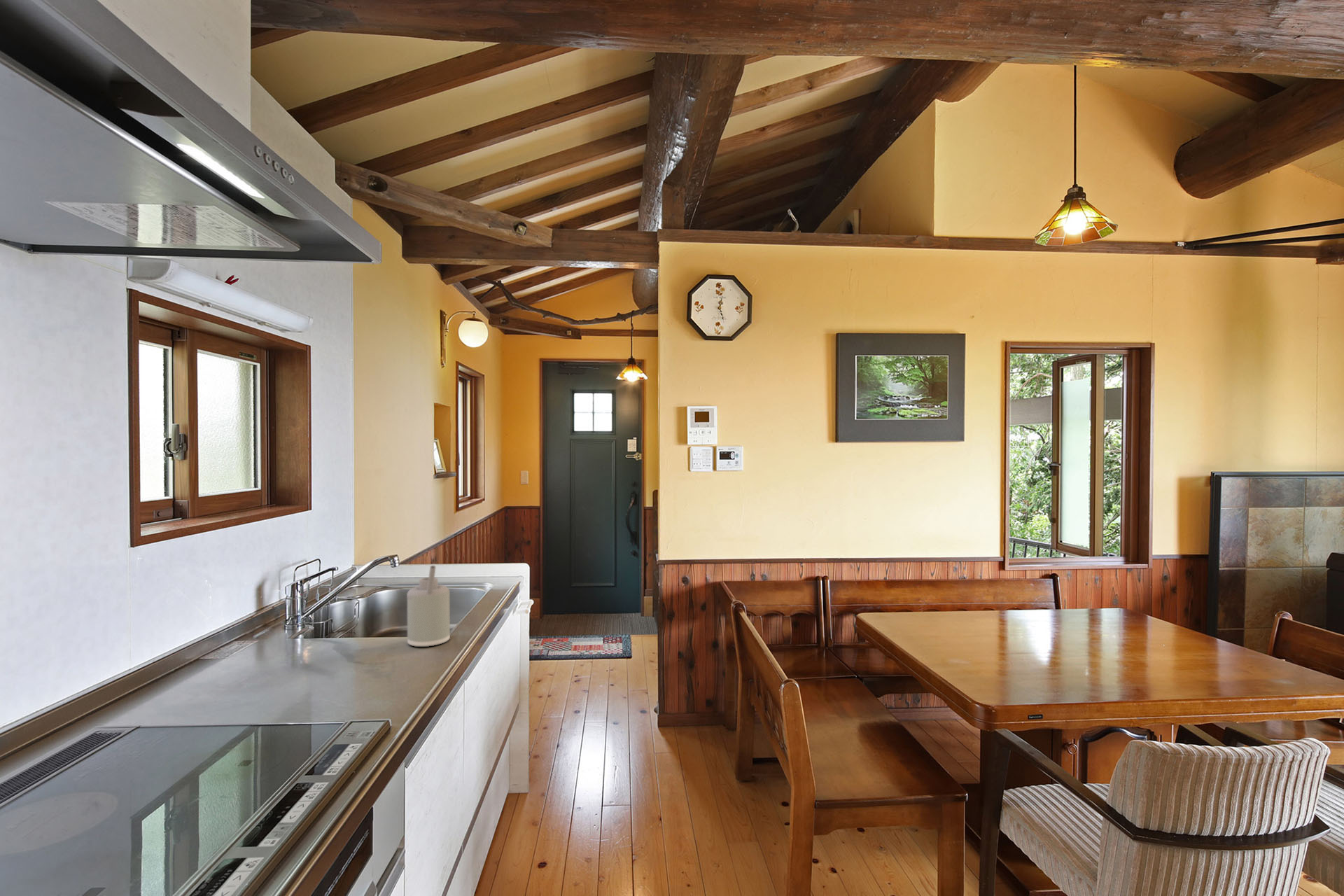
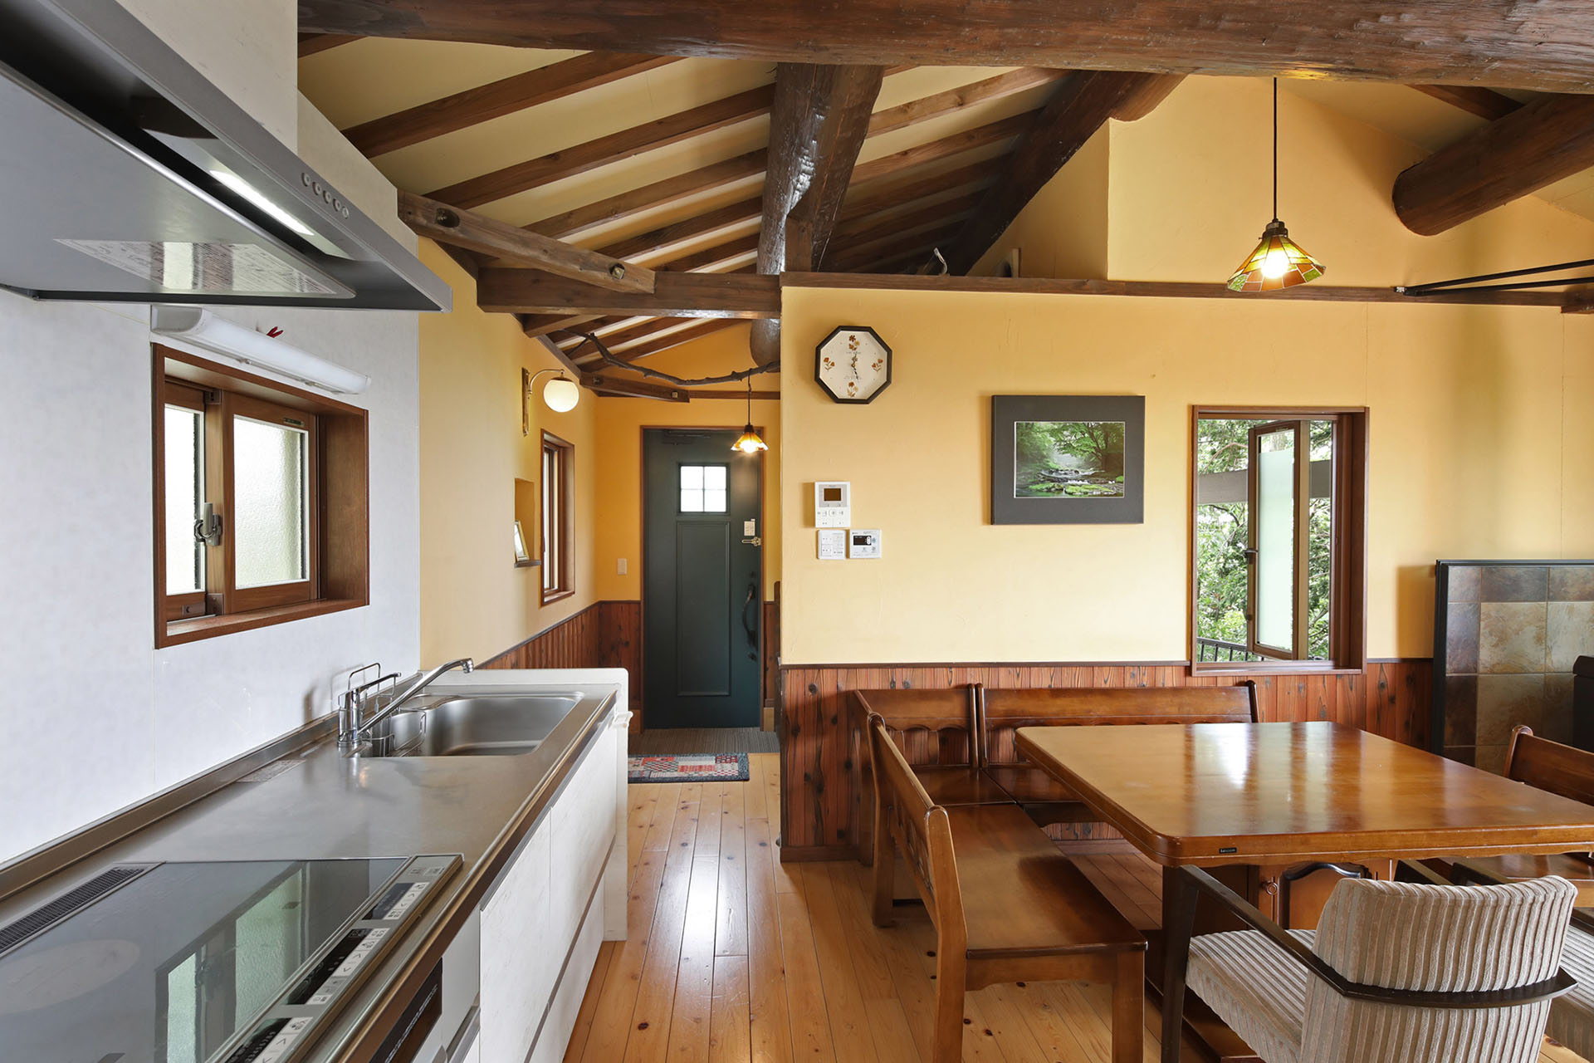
- soap dispenser [406,565,451,647]
